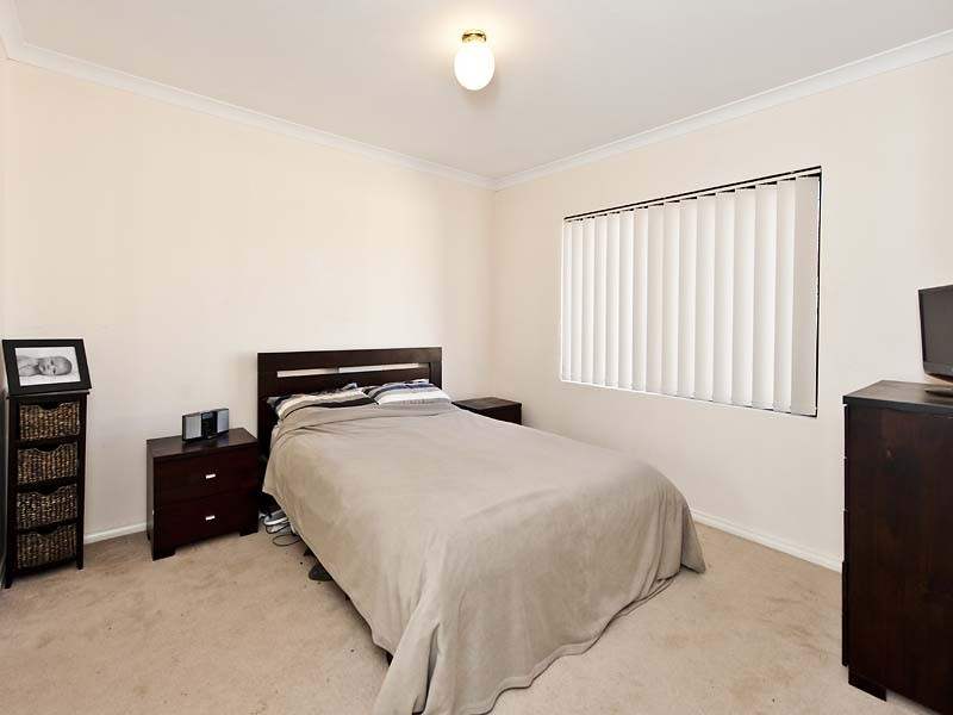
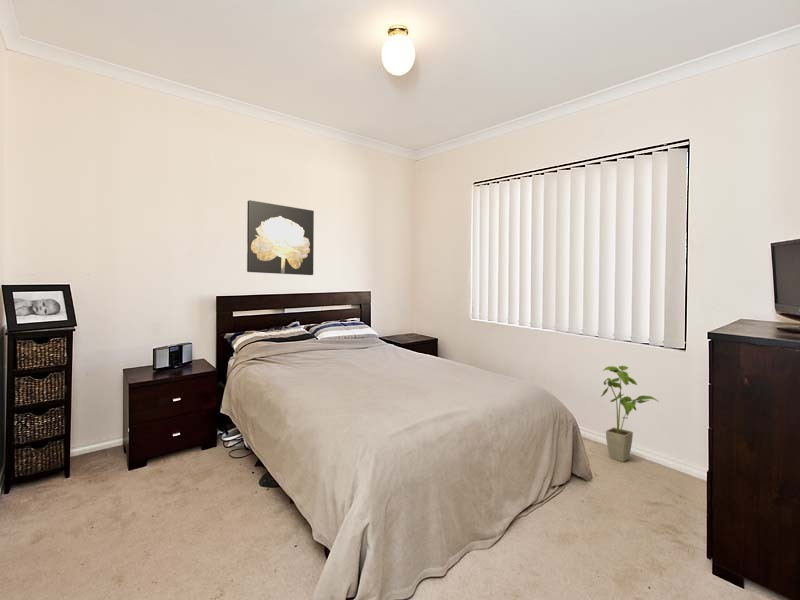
+ wall art [246,199,315,276]
+ house plant [601,365,660,463]
